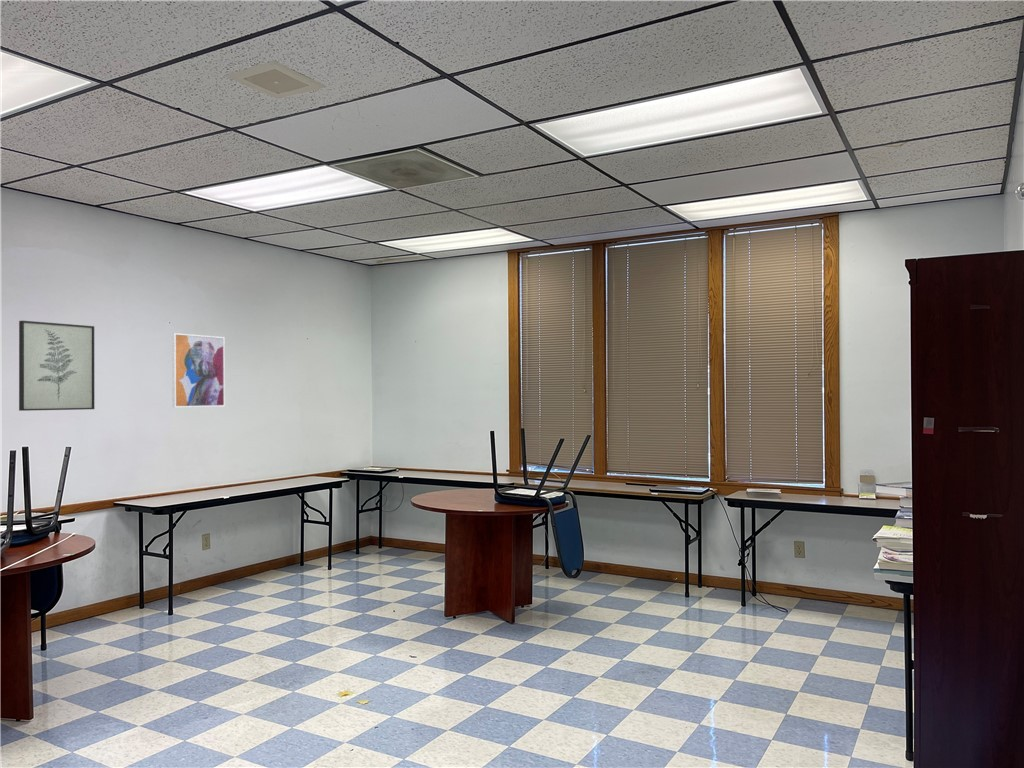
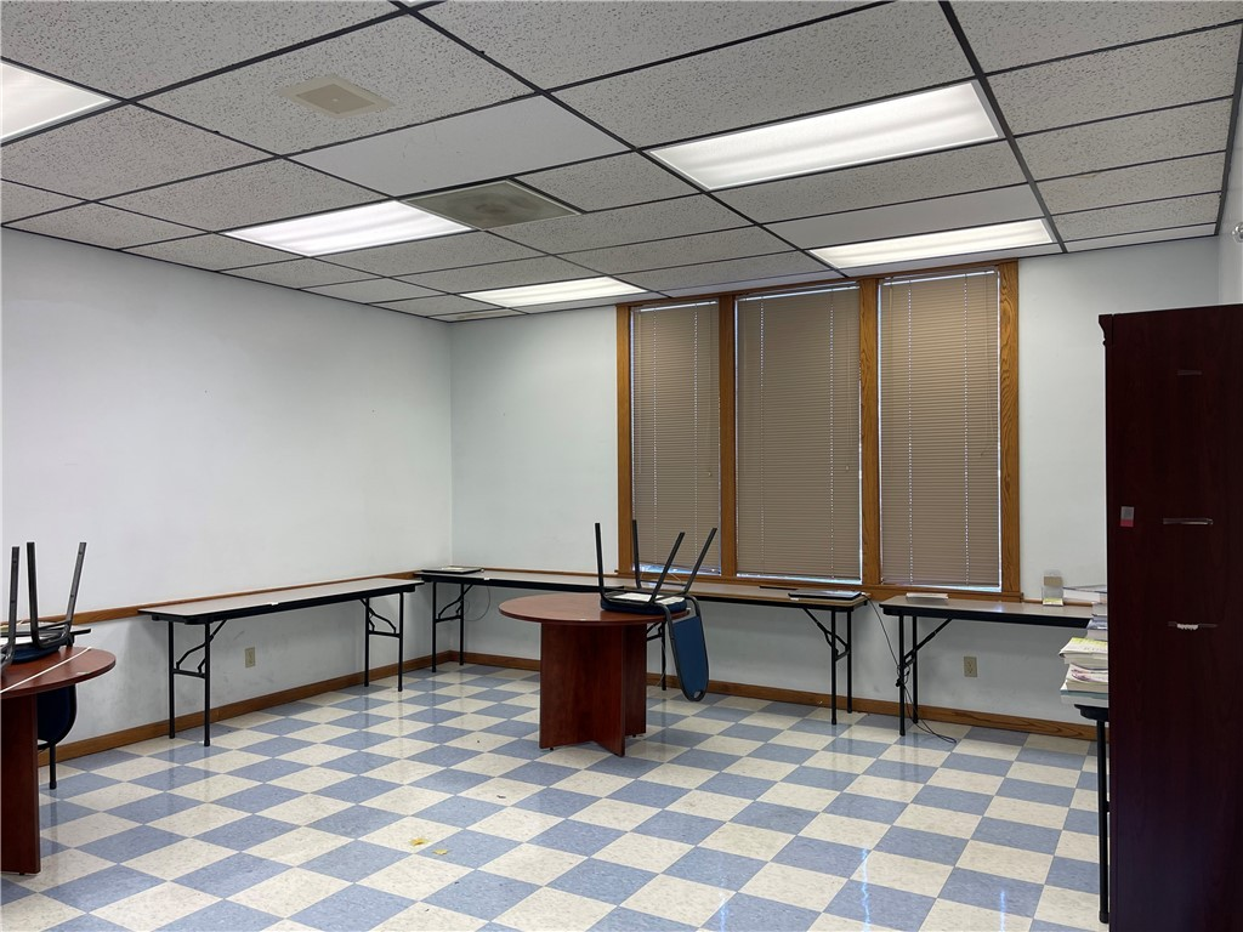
- wall art [18,320,95,412]
- wall art [171,332,226,408]
